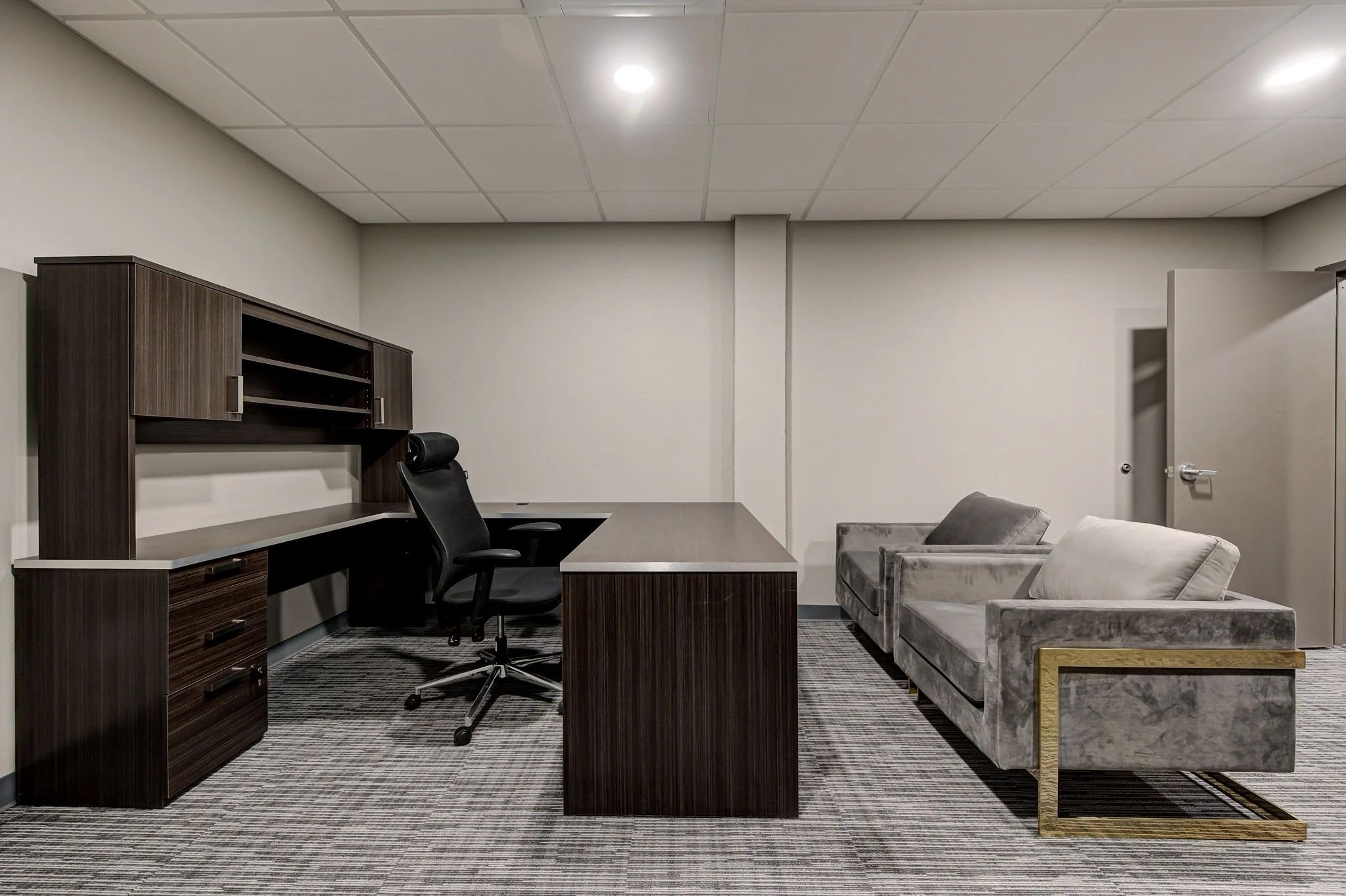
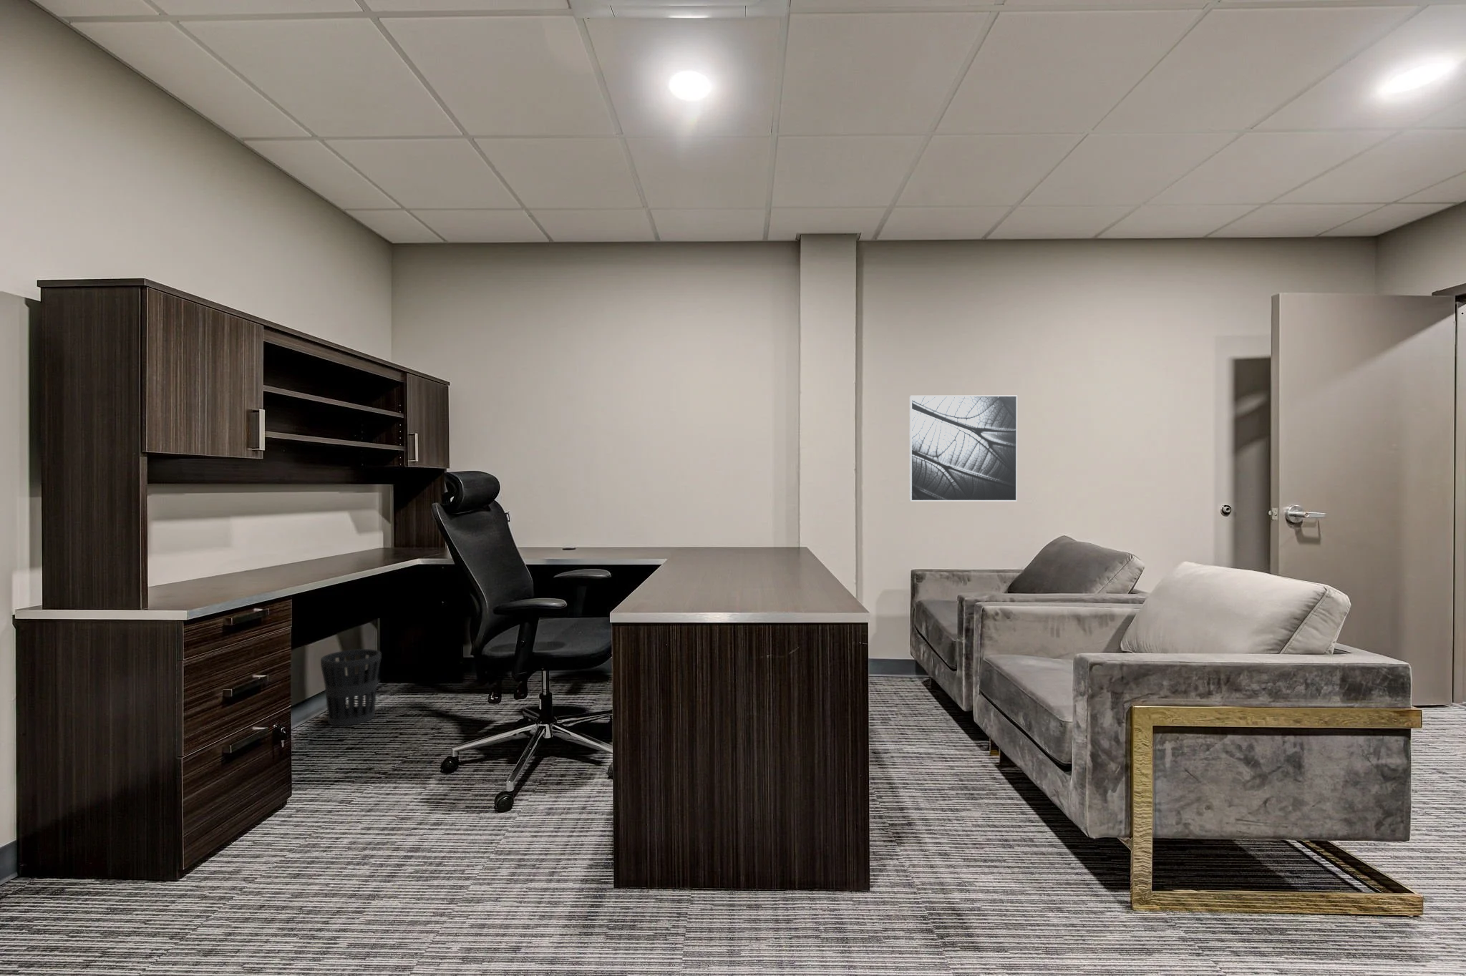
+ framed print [909,395,1018,501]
+ wastebasket [320,648,381,727]
